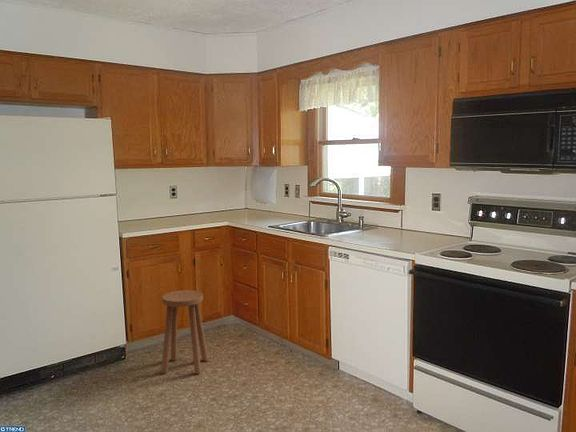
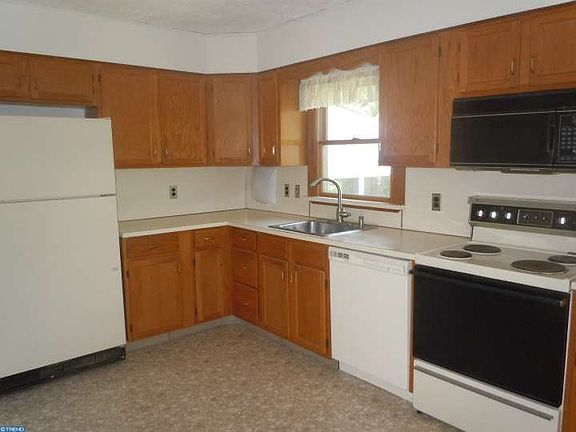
- stool [160,289,209,375]
